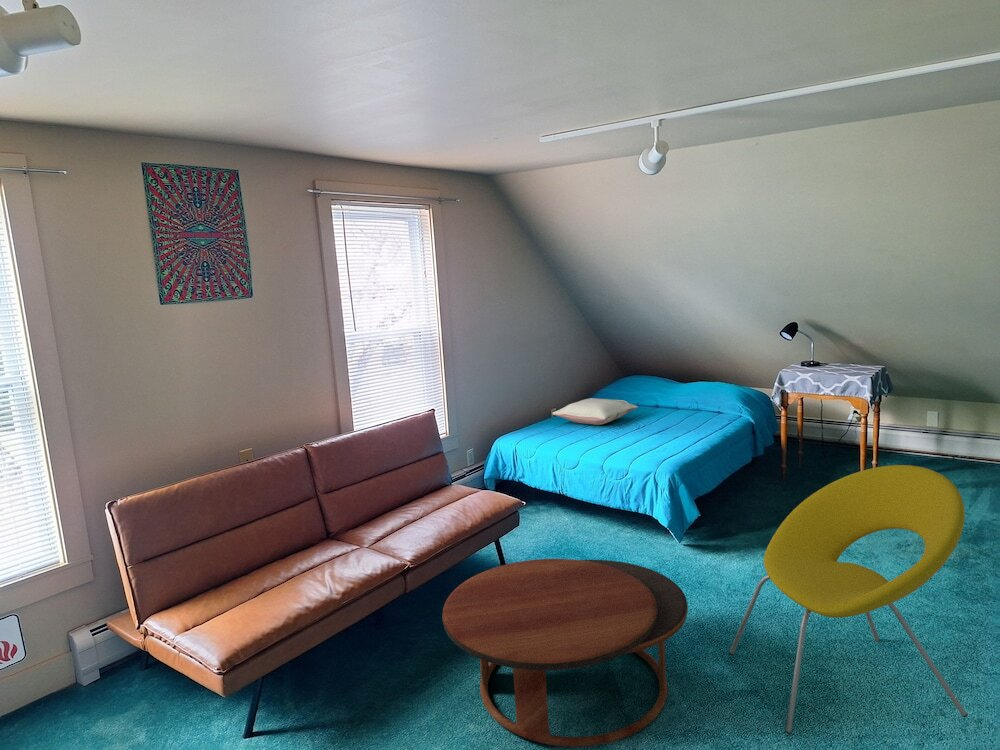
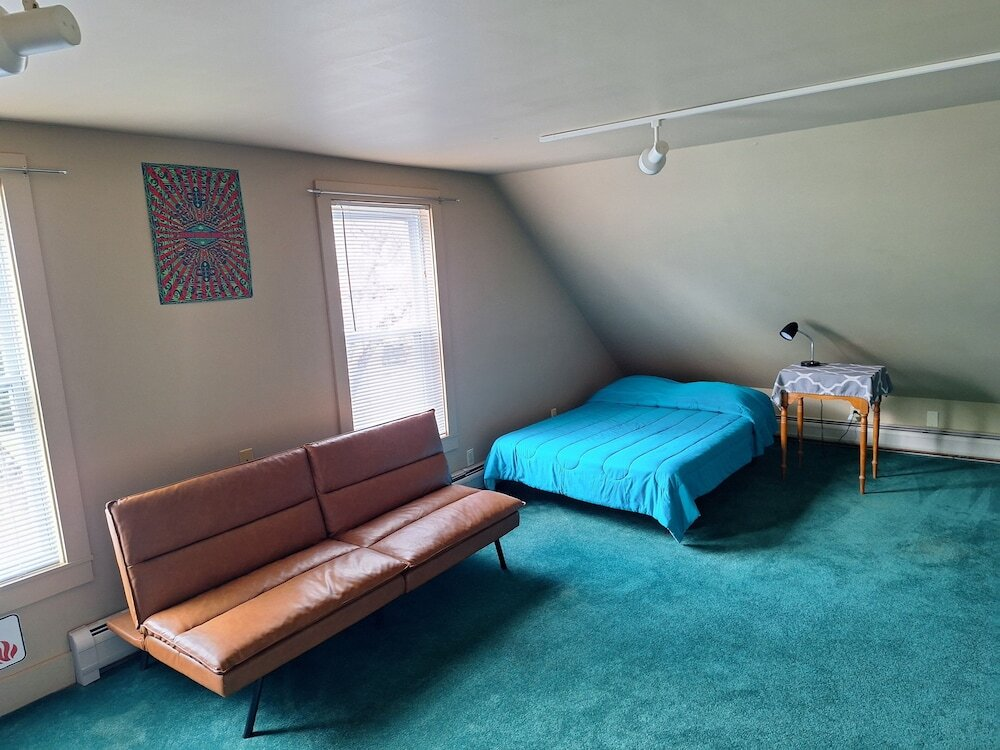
- chair [728,464,969,735]
- pillow [551,397,639,426]
- coffee table [441,558,689,748]
